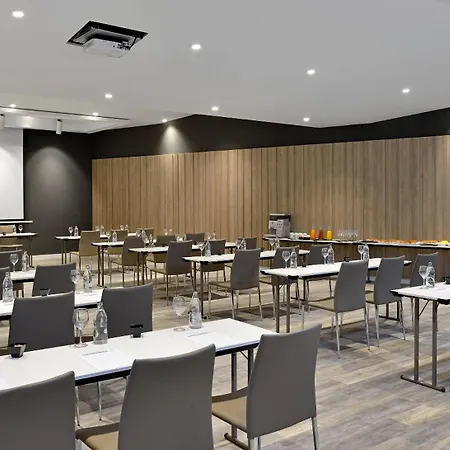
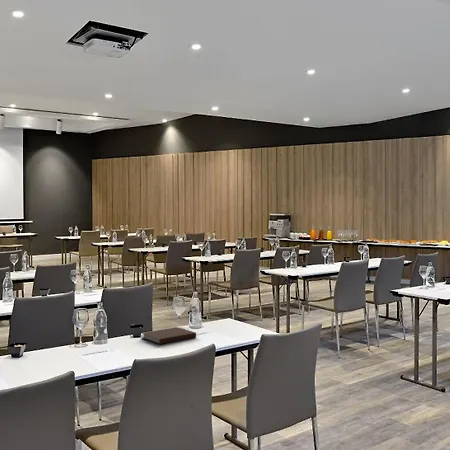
+ notebook [141,326,197,345]
